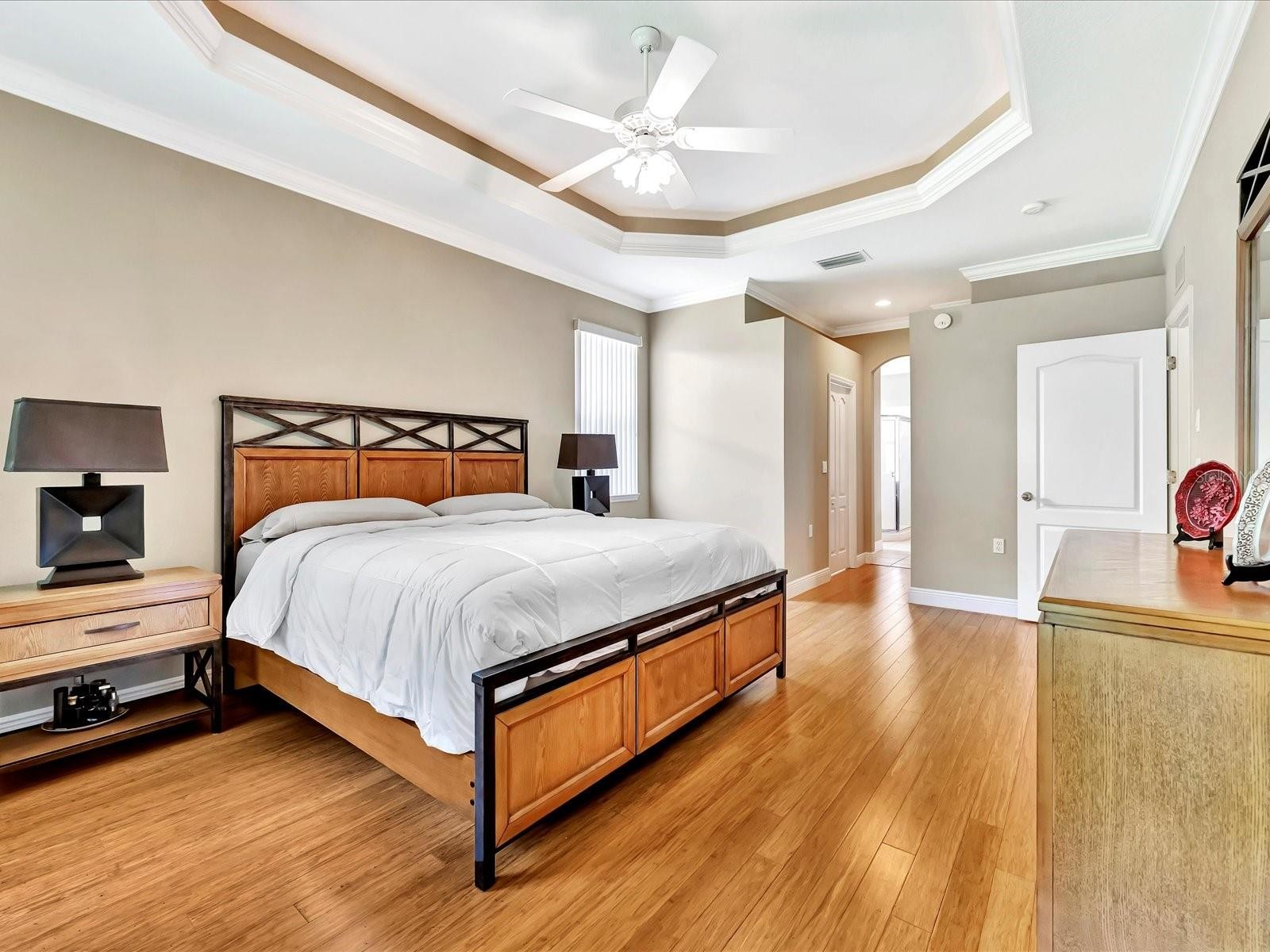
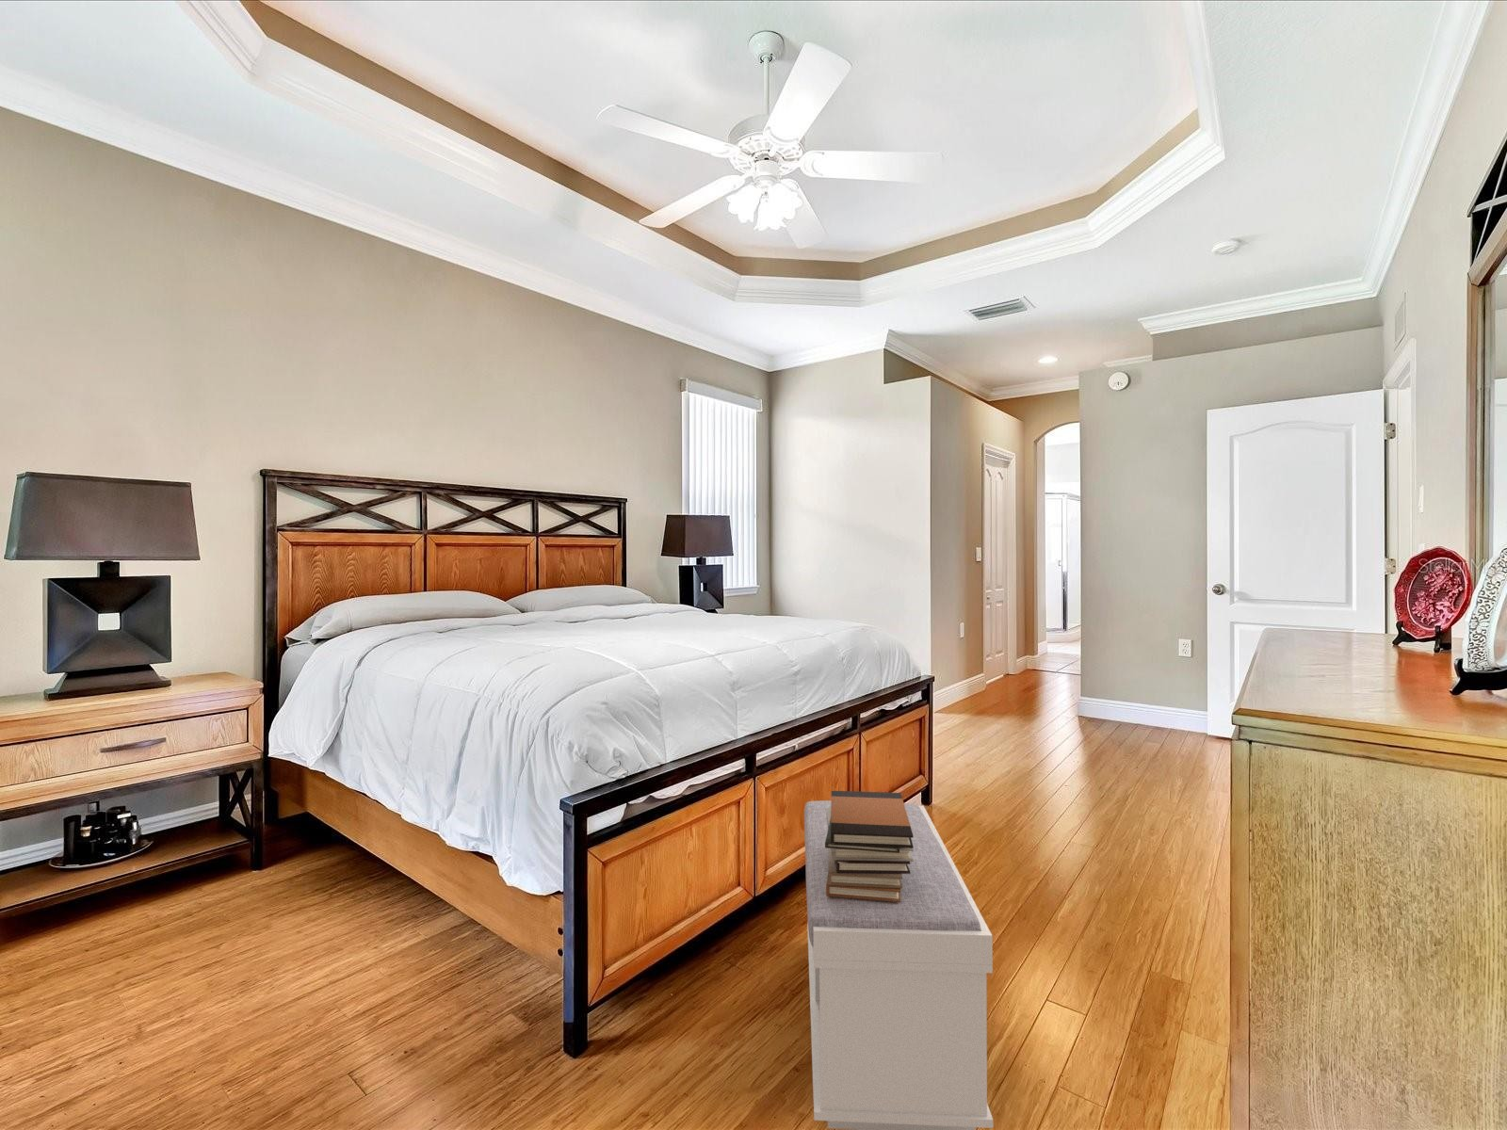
+ bench [803,800,993,1130]
+ book stack [825,791,914,902]
